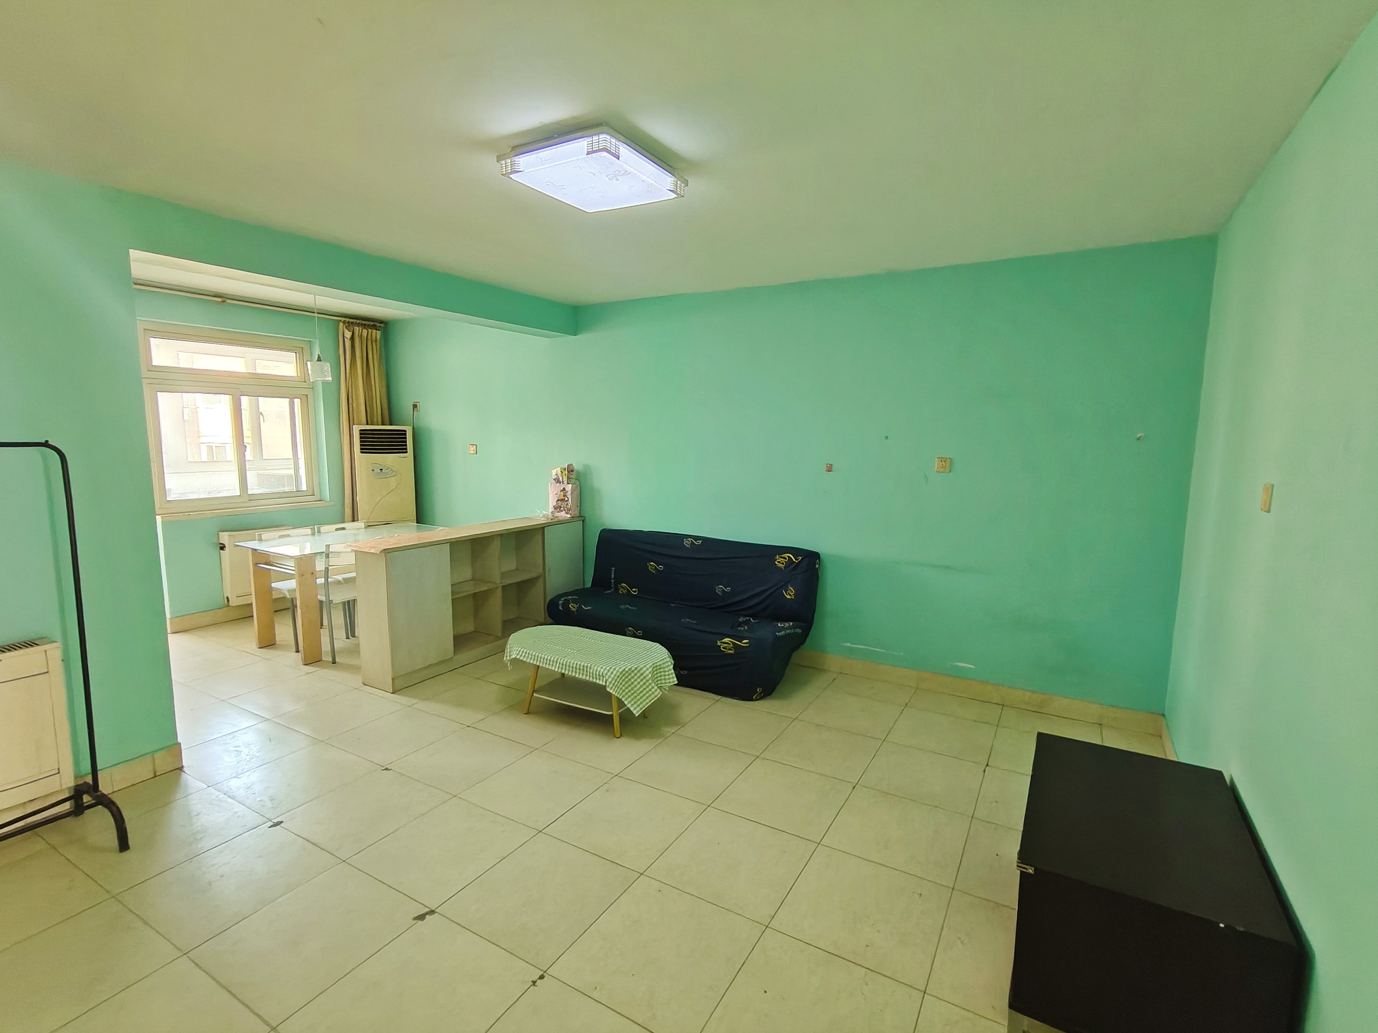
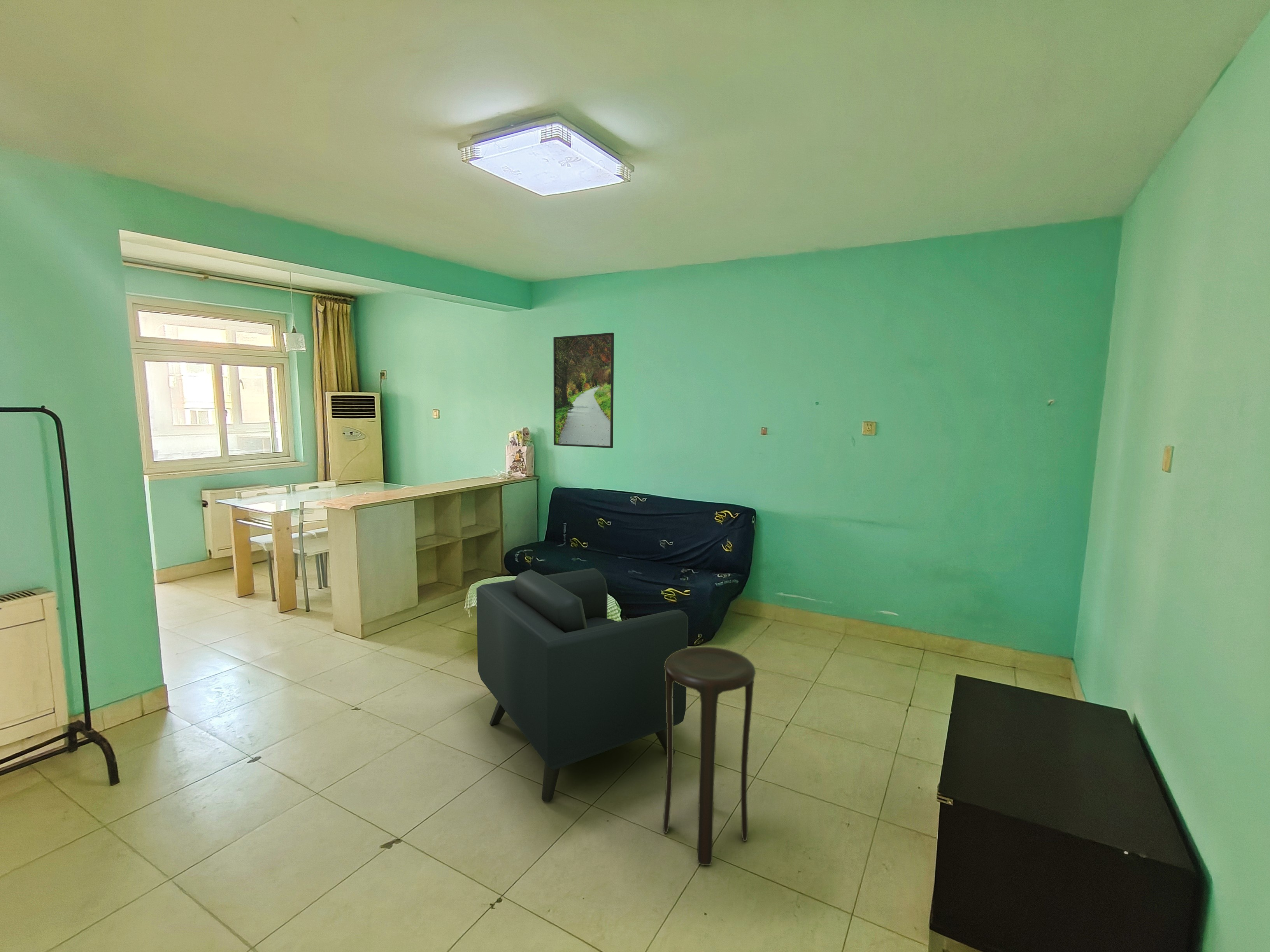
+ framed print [553,332,614,448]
+ stool [663,646,756,866]
+ armchair [476,568,688,802]
